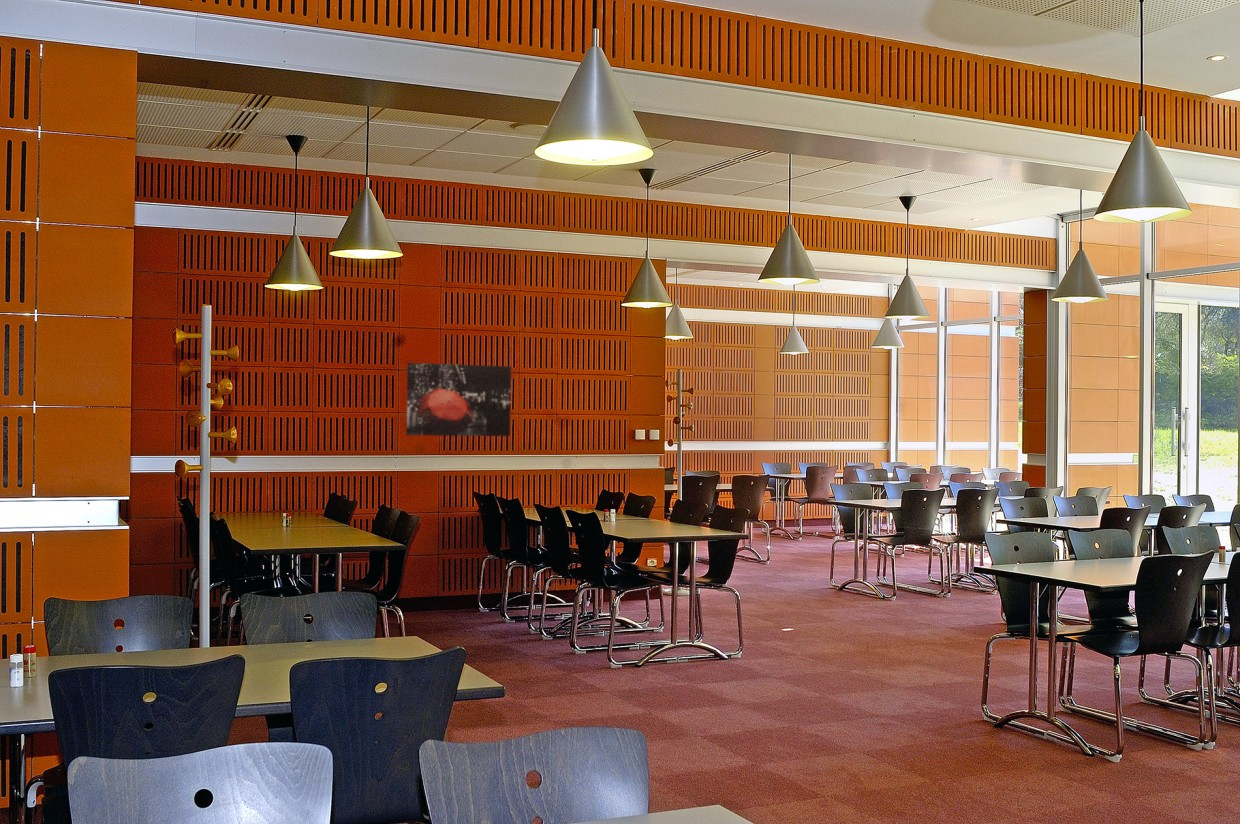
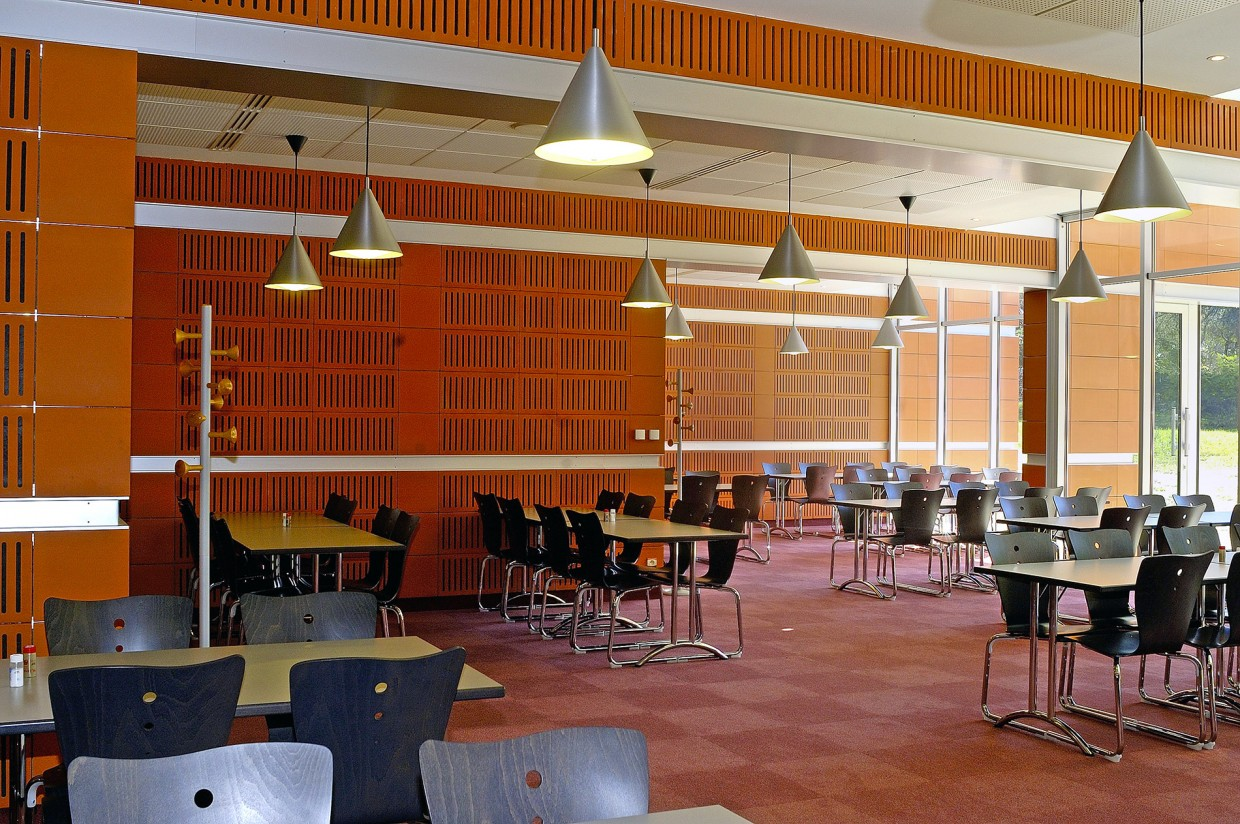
- wall art [405,362,512,437]
